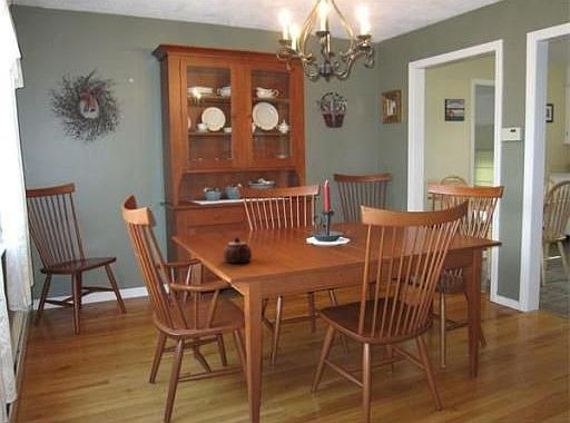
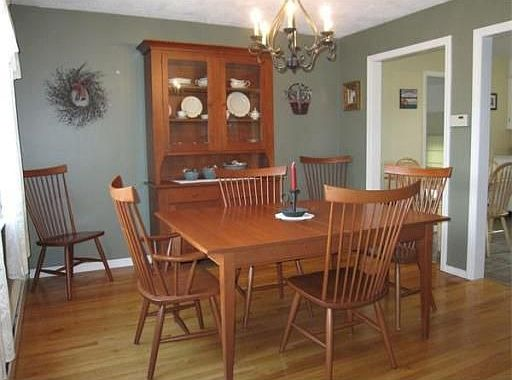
- teapot [223,236,253,264]
